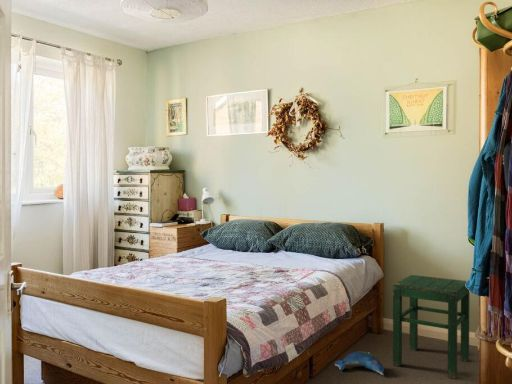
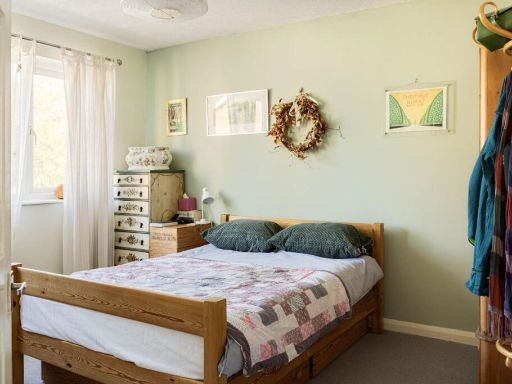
- plush toy [334,351,385,376]
- stool [392,274,470,380]
